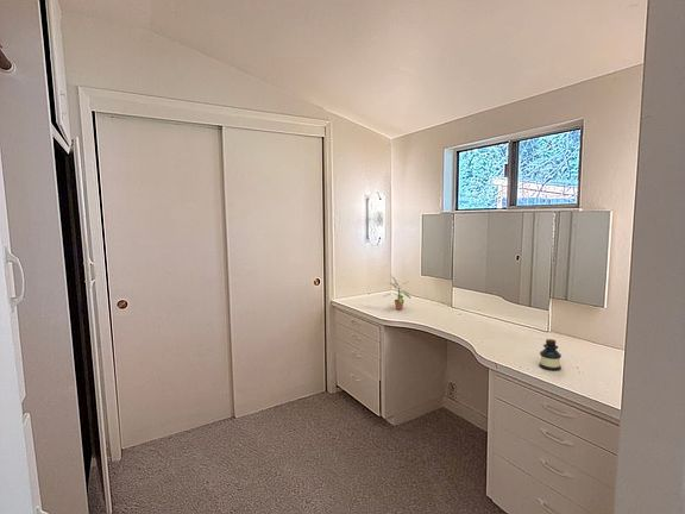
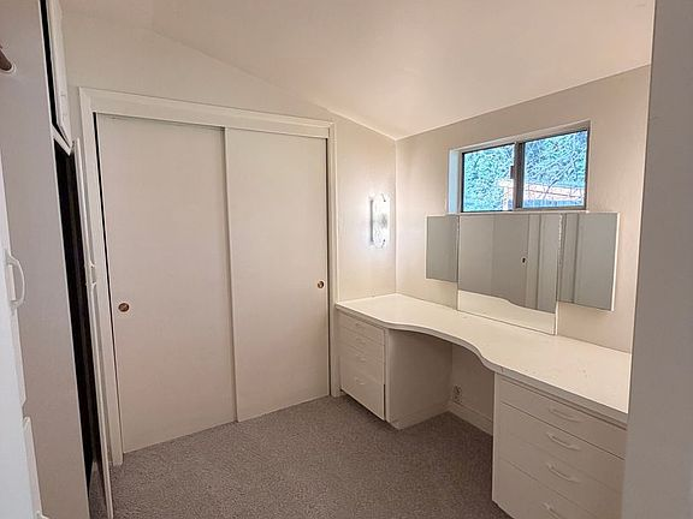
- ink bottle [539,338,563,371]
- potted plant [382,274,411,311]
